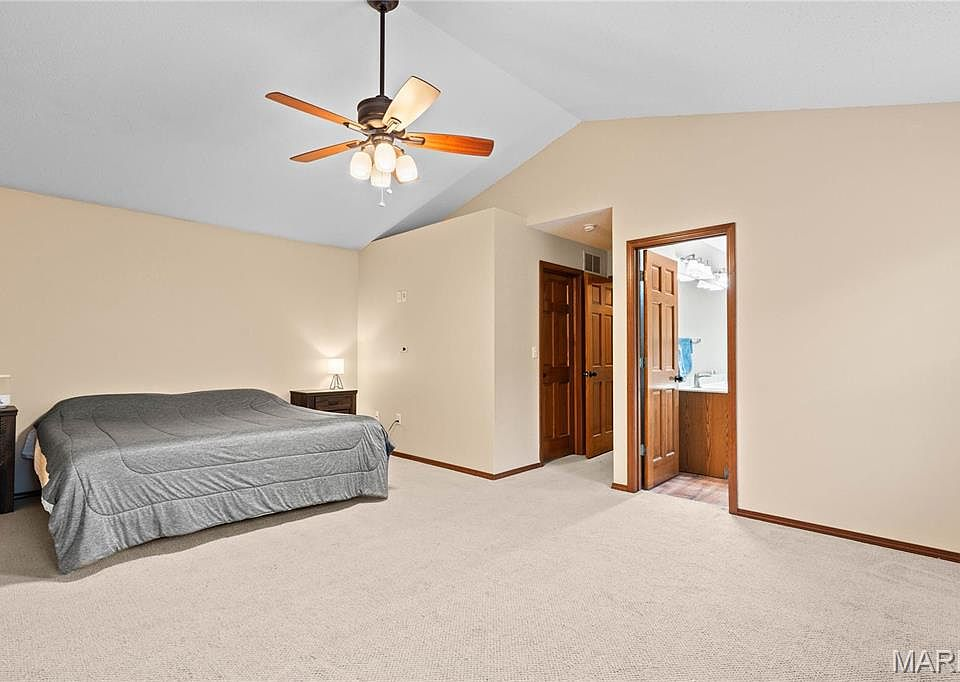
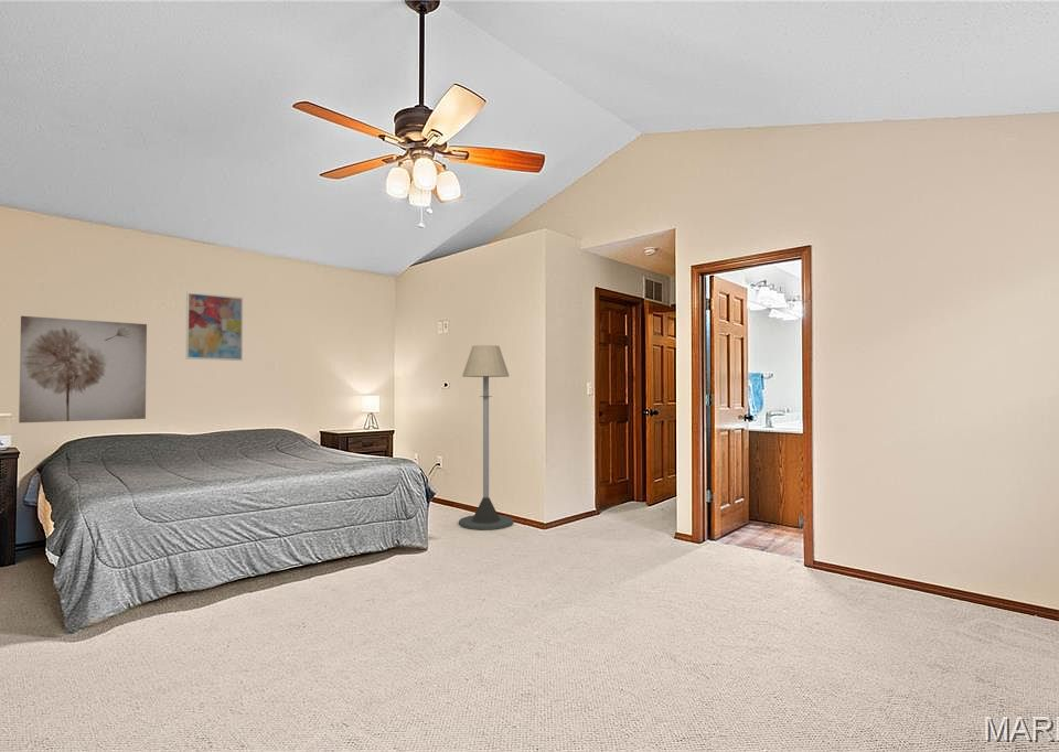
+ floor lamp [458,344,514,530]
+ wall art [185,291,244,362]
+ wall art [18,315,148,423]
